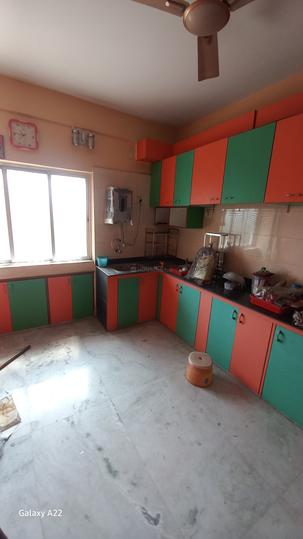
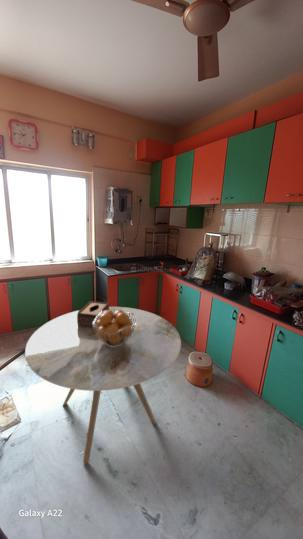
+ dining table [24,306,182,465]
+ tissue box [76,300,110,328]
+ fruit basket [92,310,136,347]
